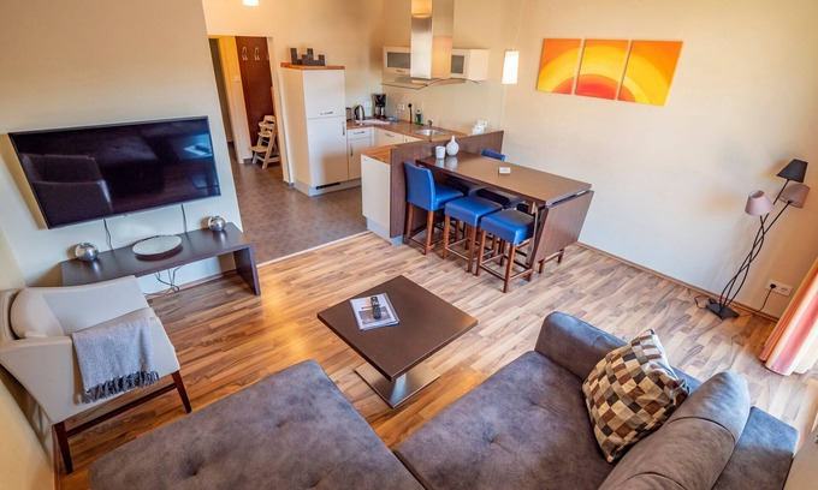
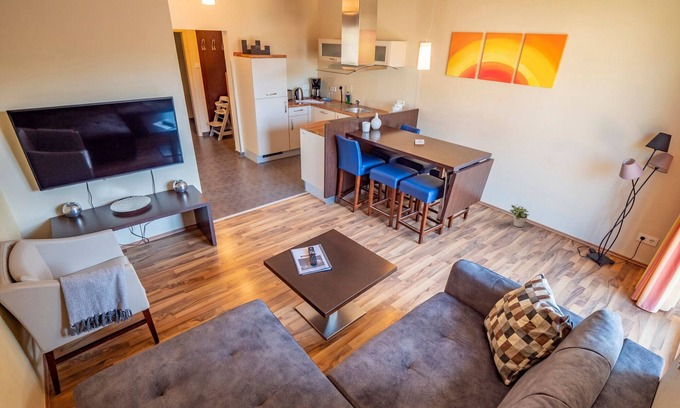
+ potted plant [509,203,531,228]
